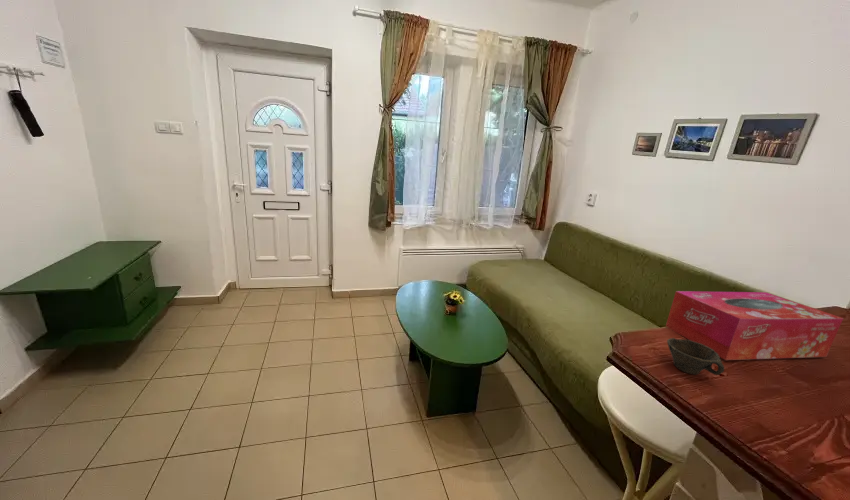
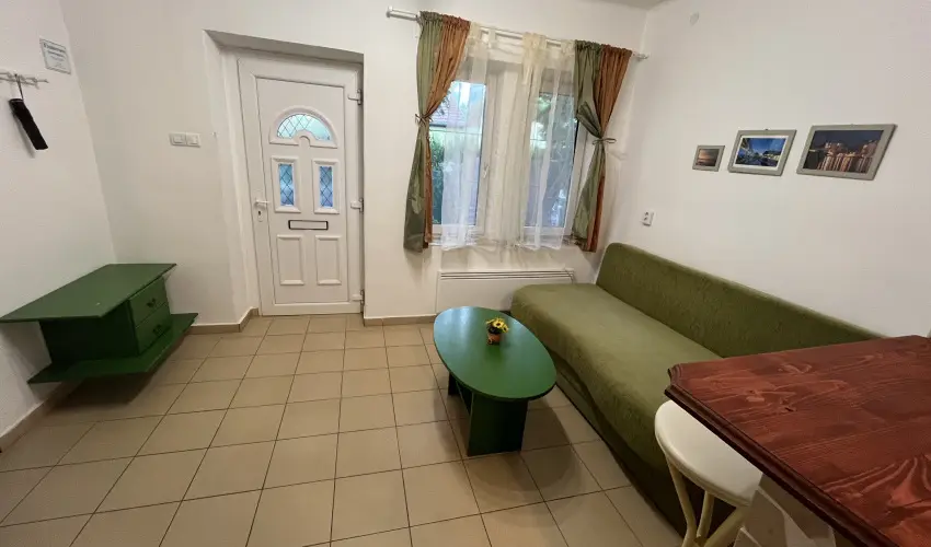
- tissue box [665,290,844,361]
- cup [666,337,725,376]
